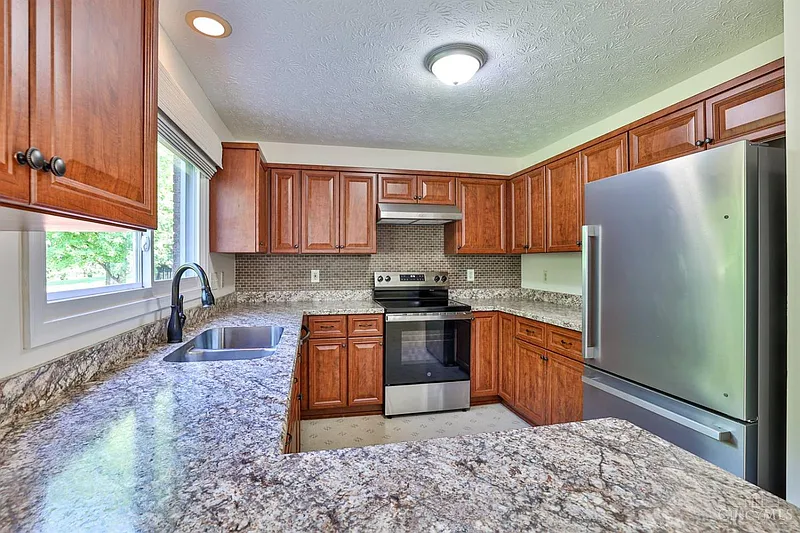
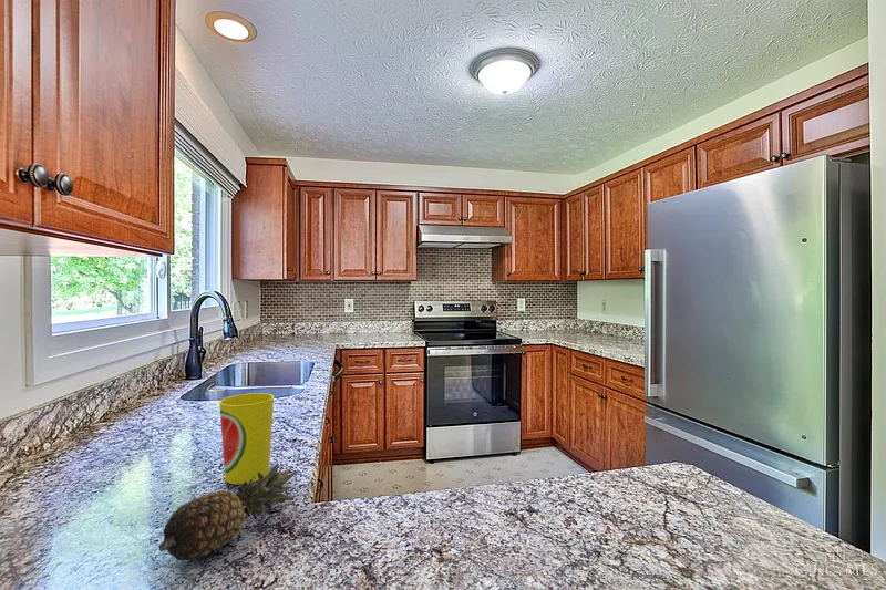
+ cup [218,392,275,486]
+ fruit [157,462,298,561]
